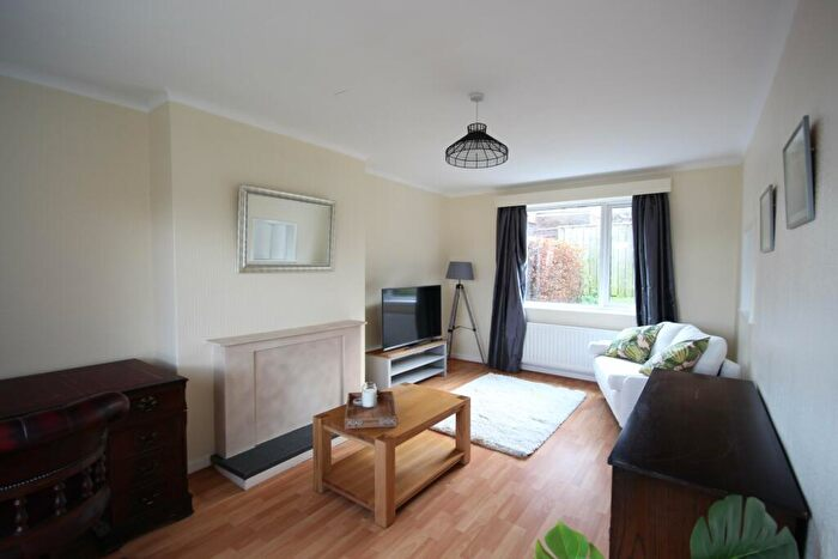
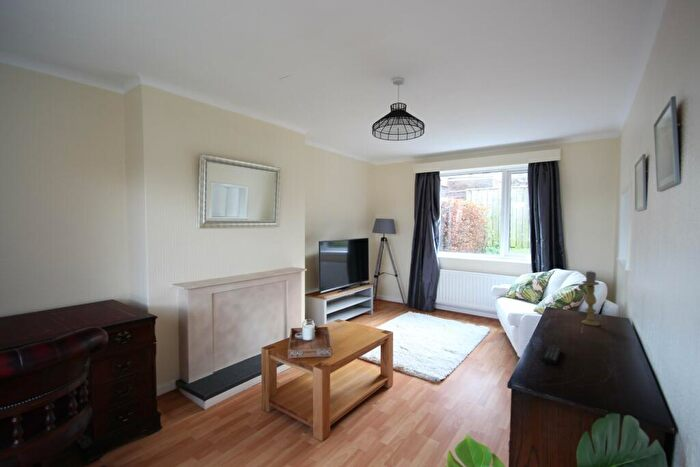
+ remote control [541,344,563,365]
+ candle holder [581,270,601,327]
